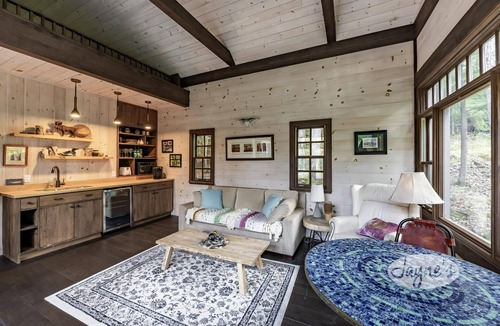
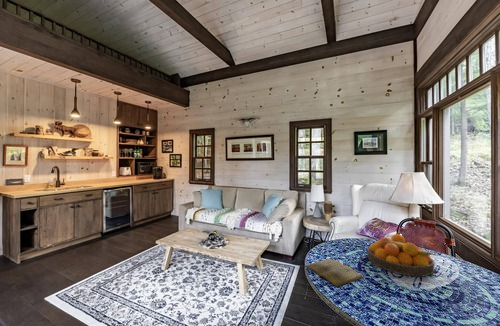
+ book [304,258,364,288]
+ fruit bowl [366,233,437,277]
